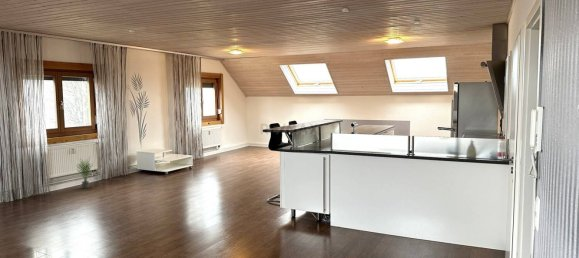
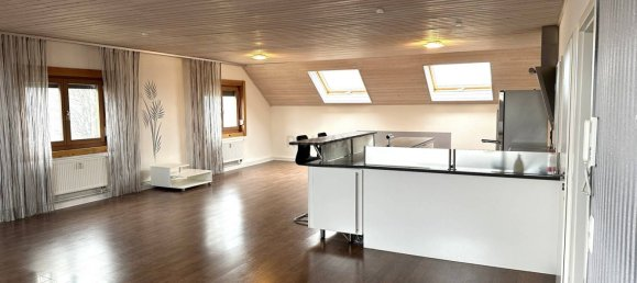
- potted plant [76,155,95,189]
